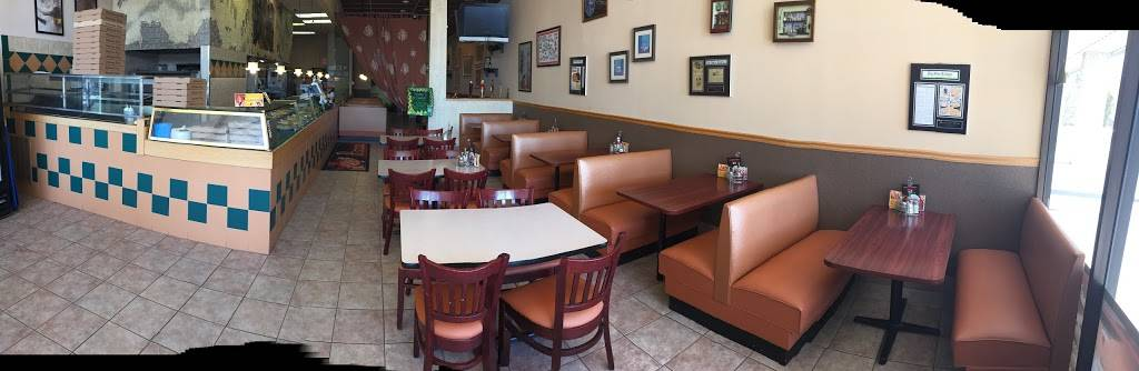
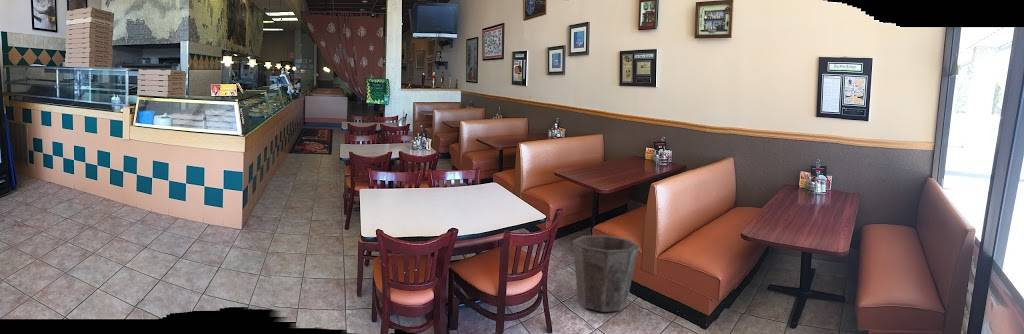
+ waste bin [572,234,640,313]
